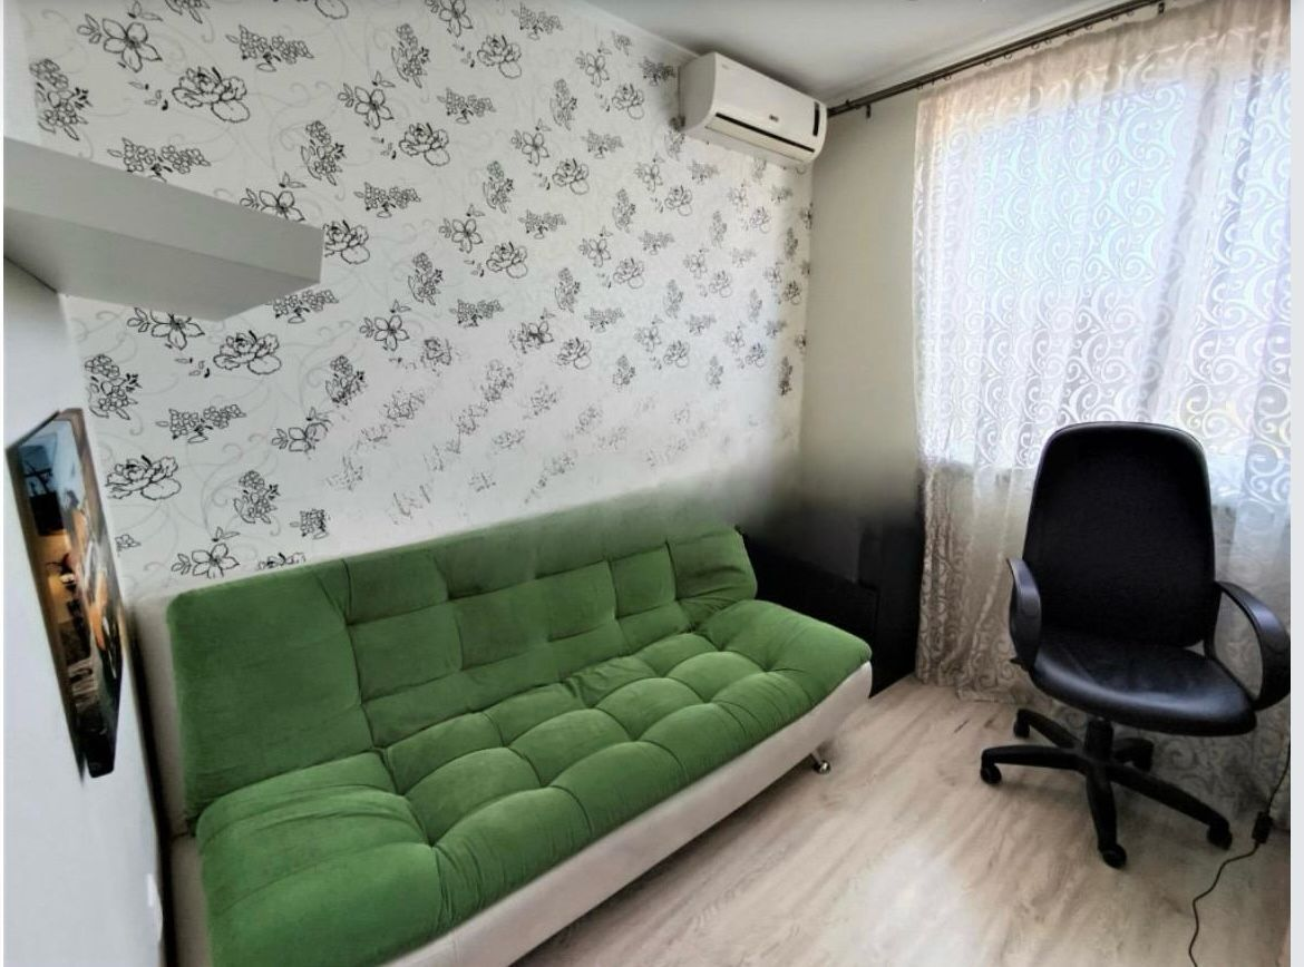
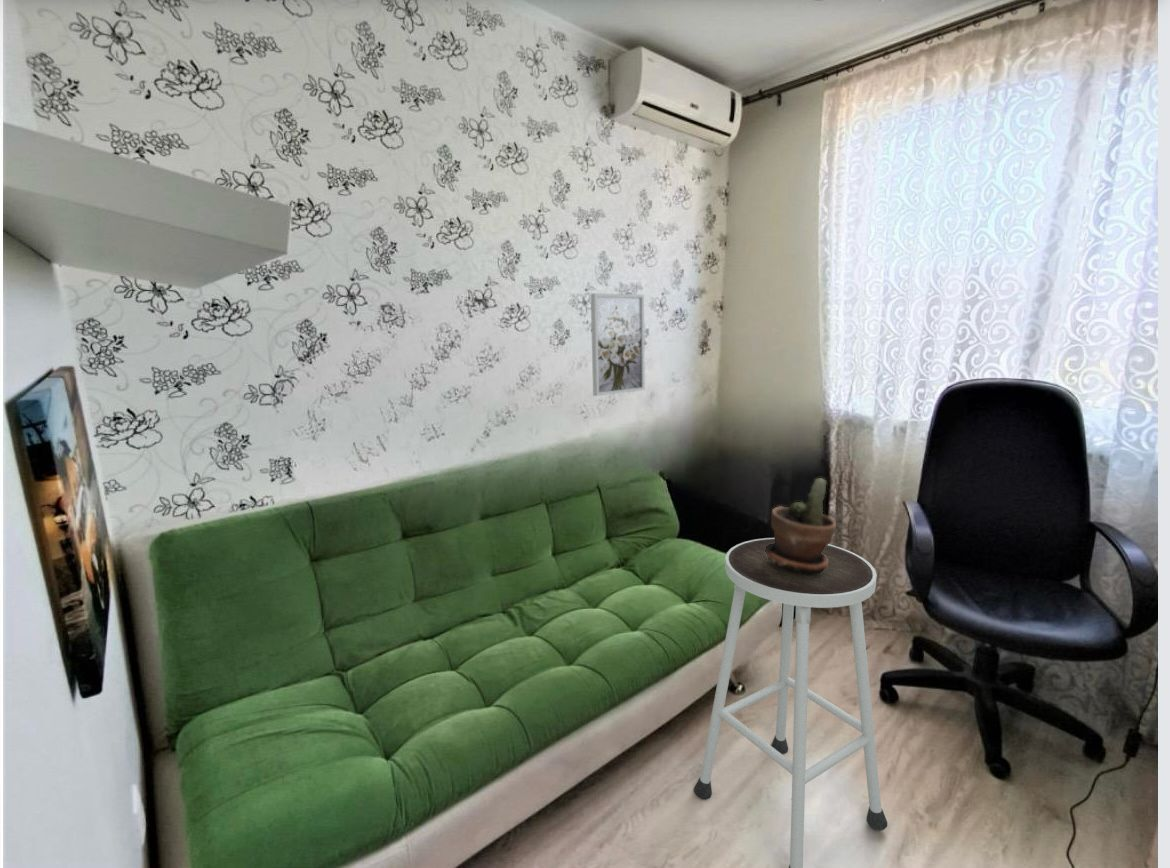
+ wall art [590,292,646,397]
+ stool [693,537,888,868]
+ potted plant [765,477,837,573]
